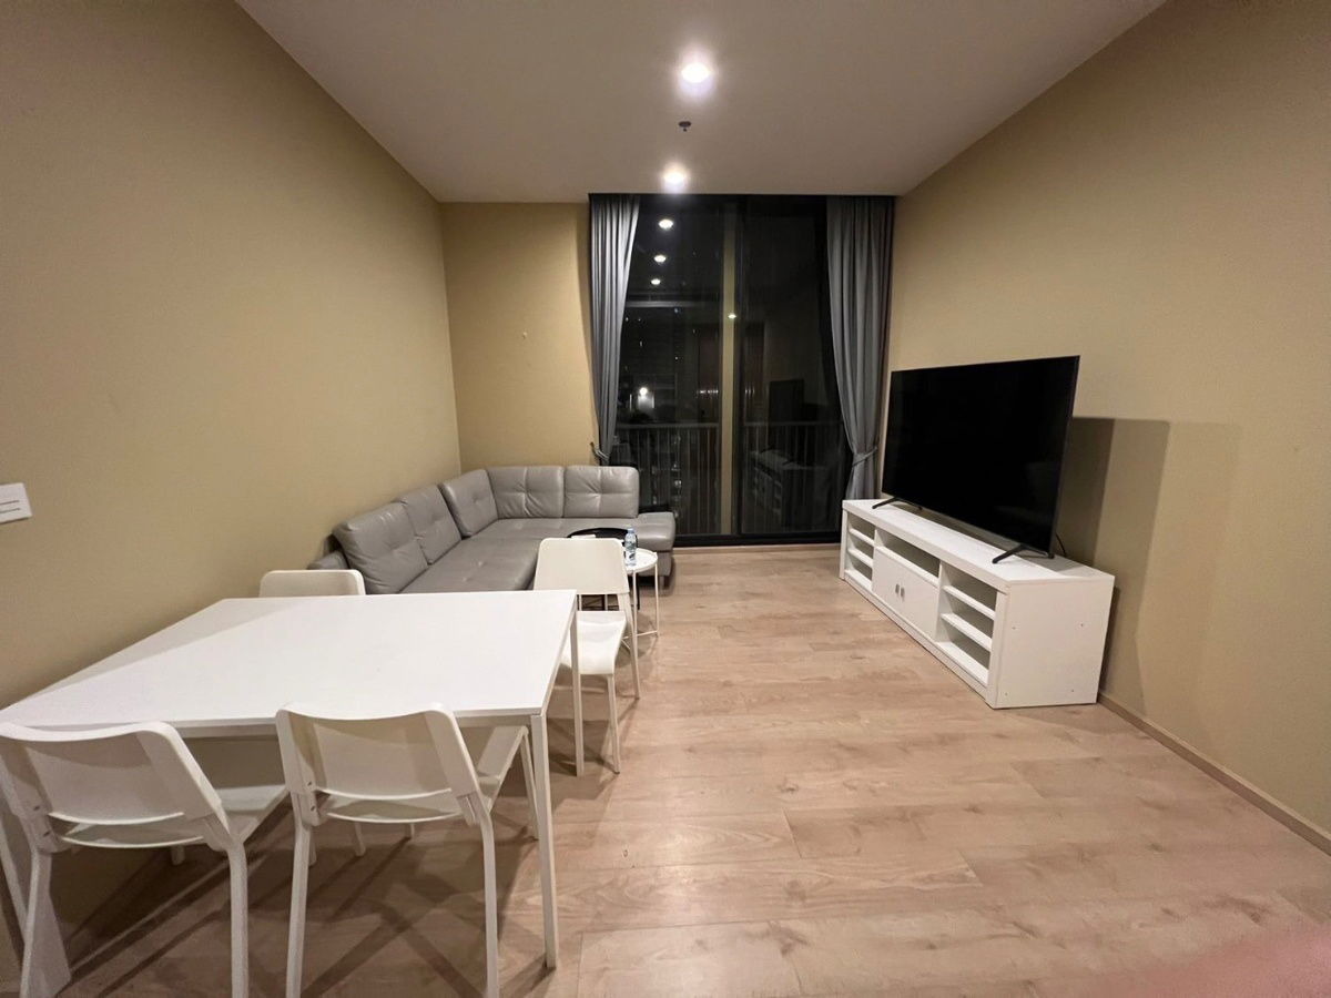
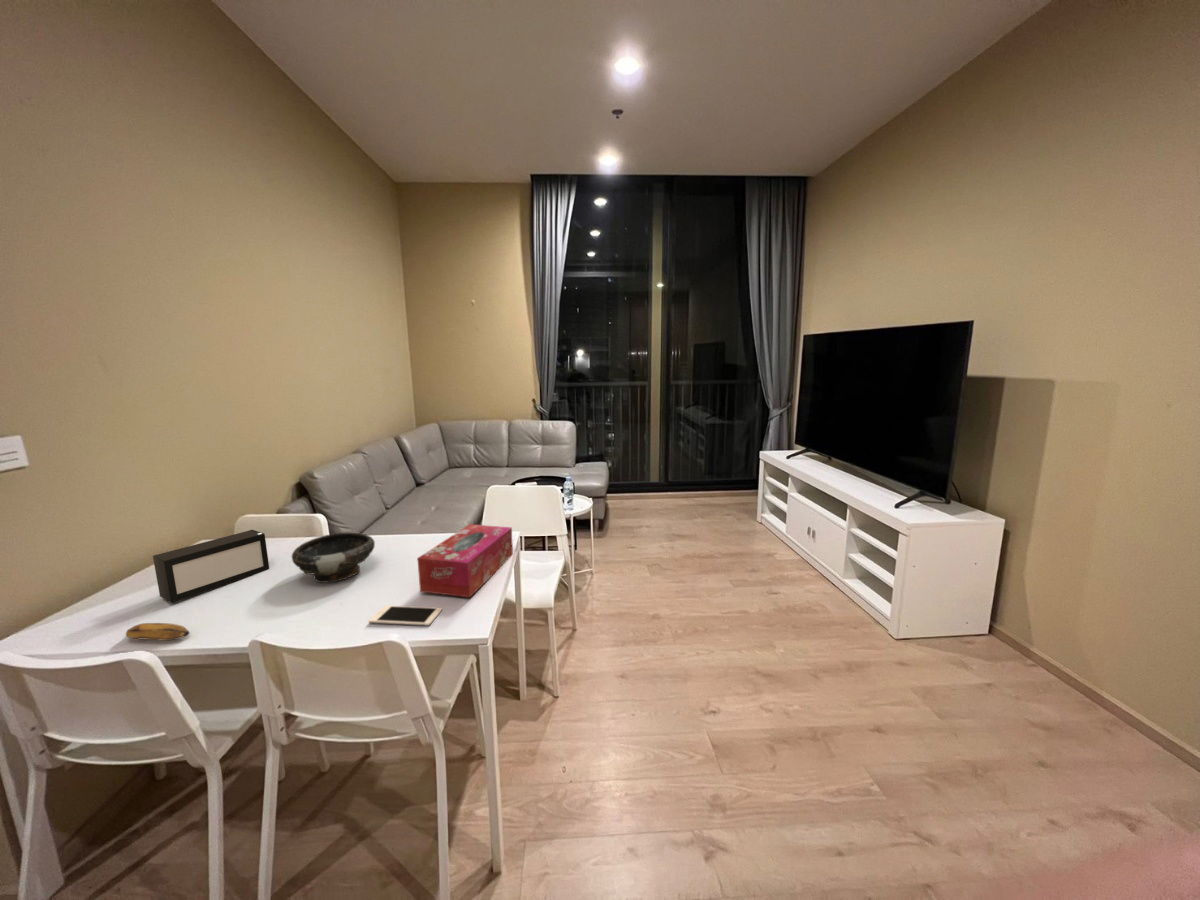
+ speaker [152,529,270,604]
+ banana [125,622,191,642]
+ bowl [291,532,376,584]
+ tissue box [416,523,514,598]
+ cell phone [368,605,443,627]
